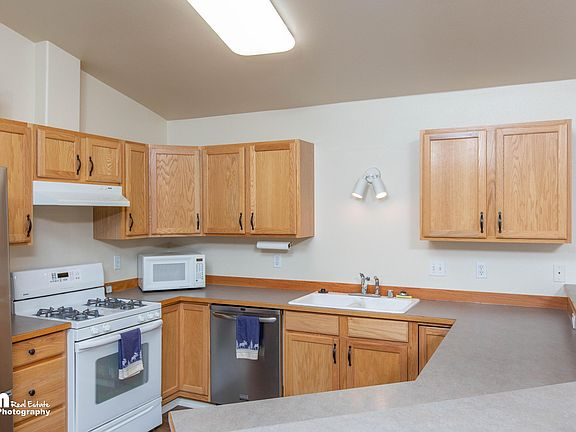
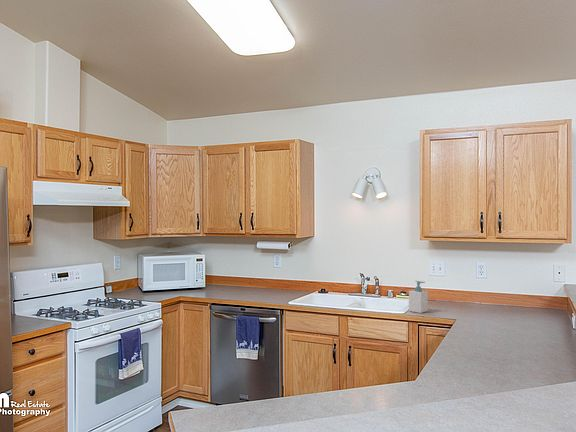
+ soap bottle [408,280,429,314]
